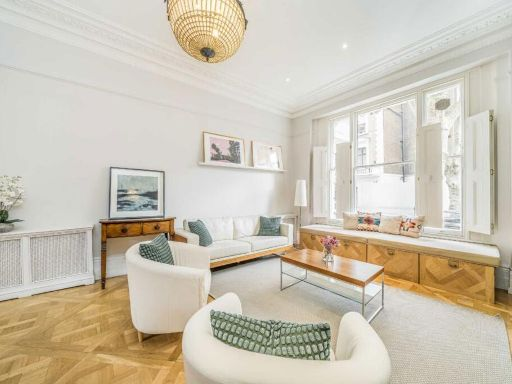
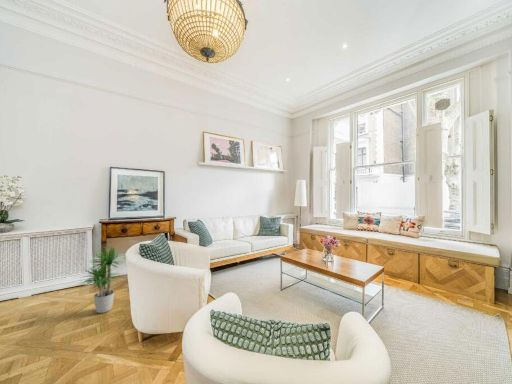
+ potted plant [80,243,128,314]
